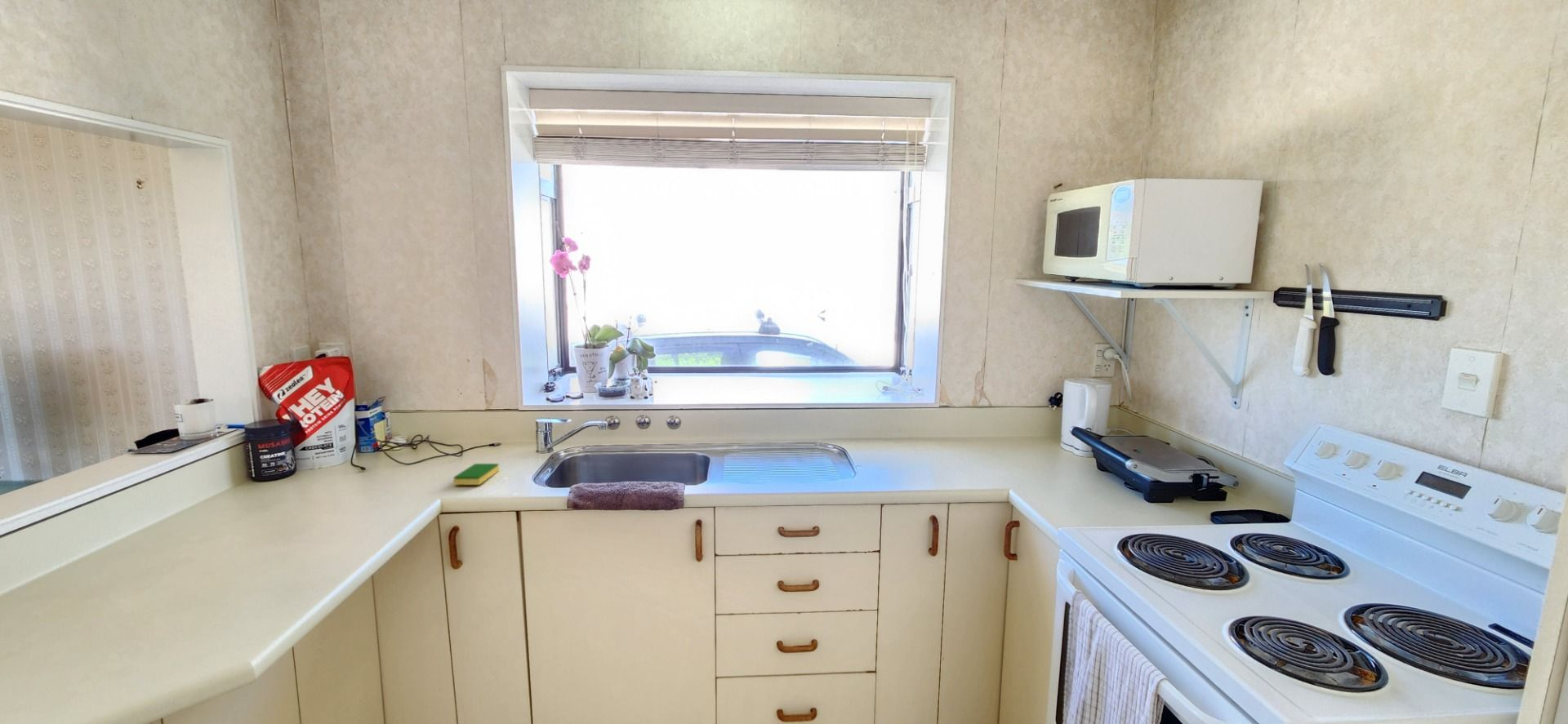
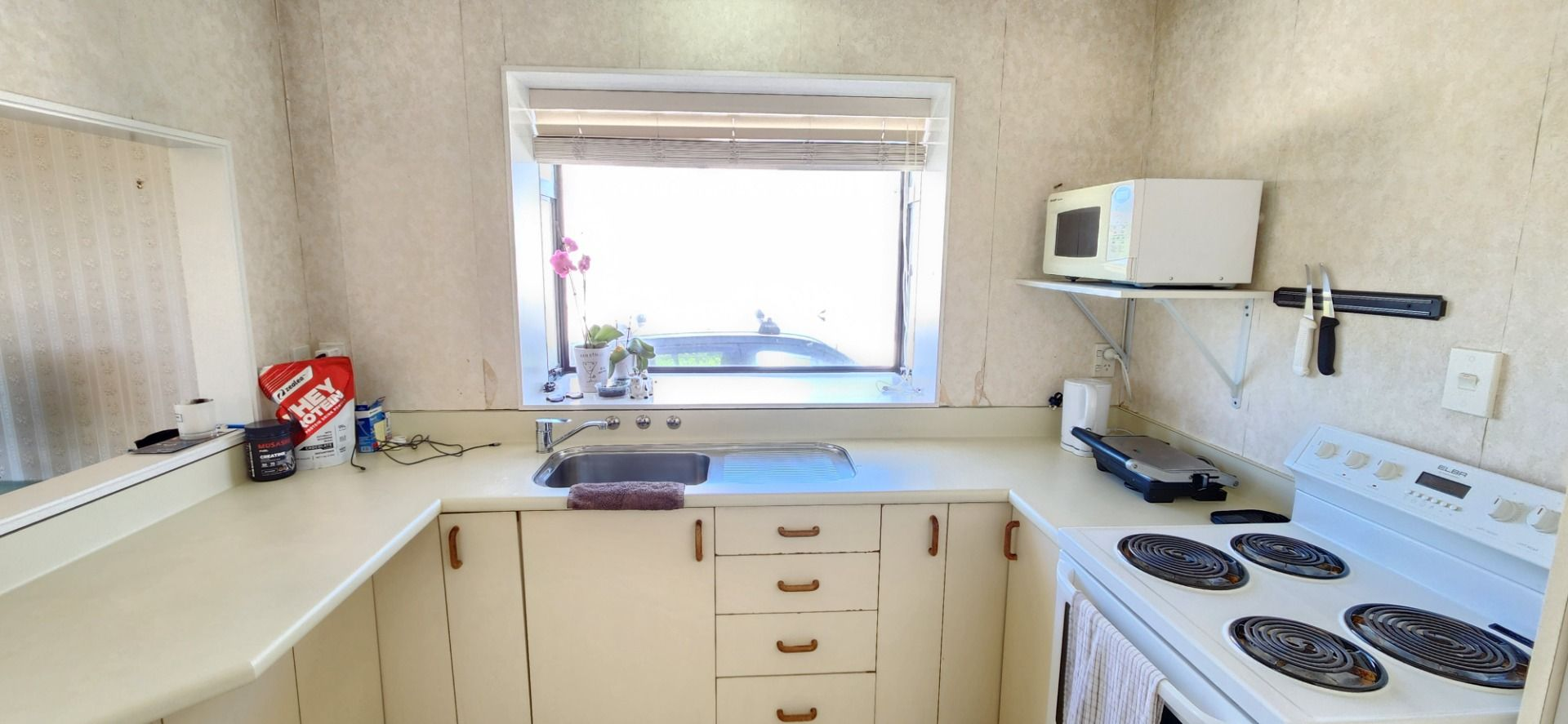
- dish sponge [452,463,500,486]
